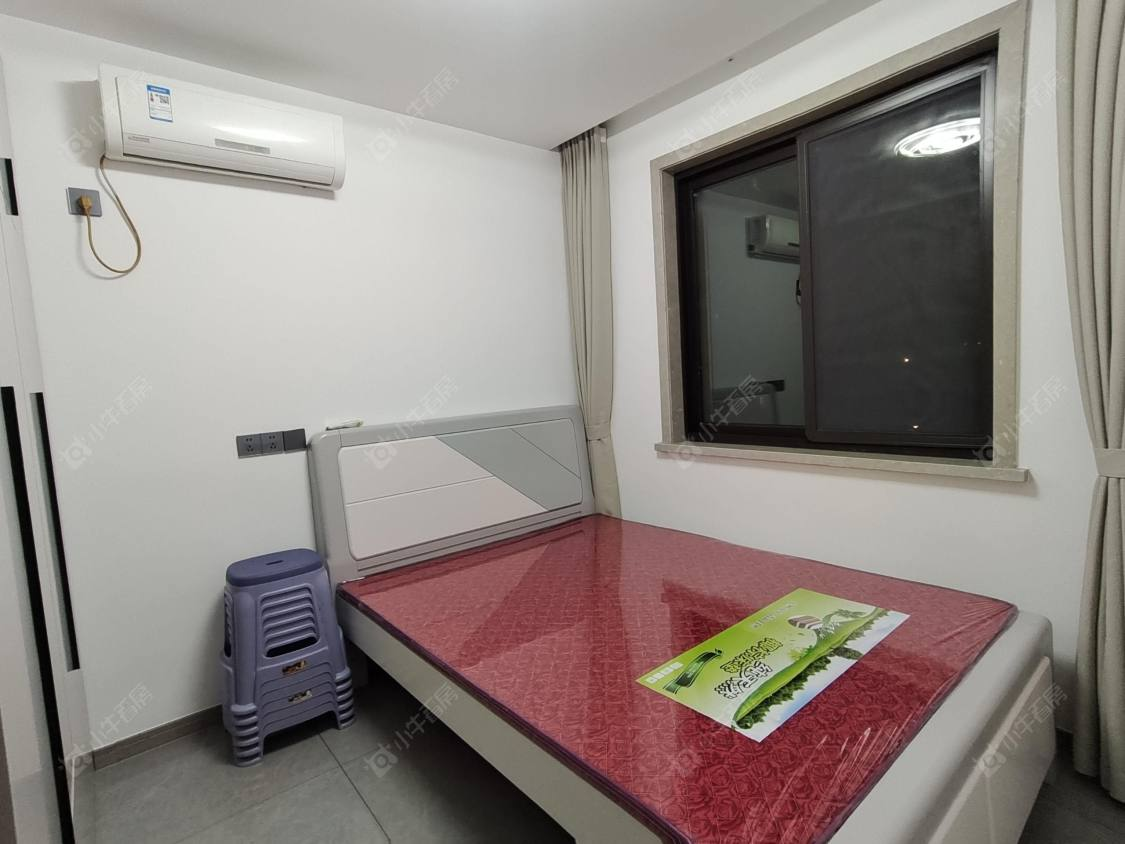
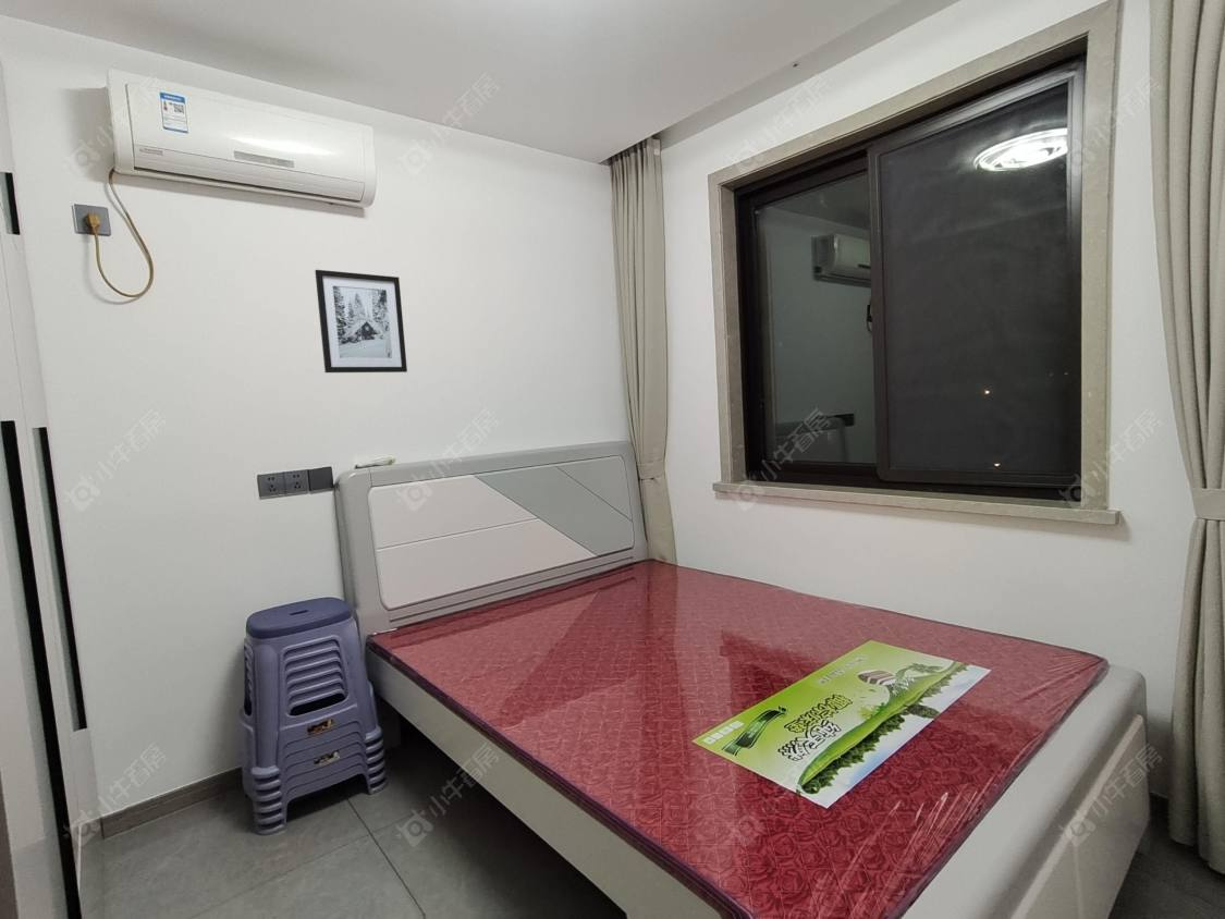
+ wall art [314,269,408,373]
